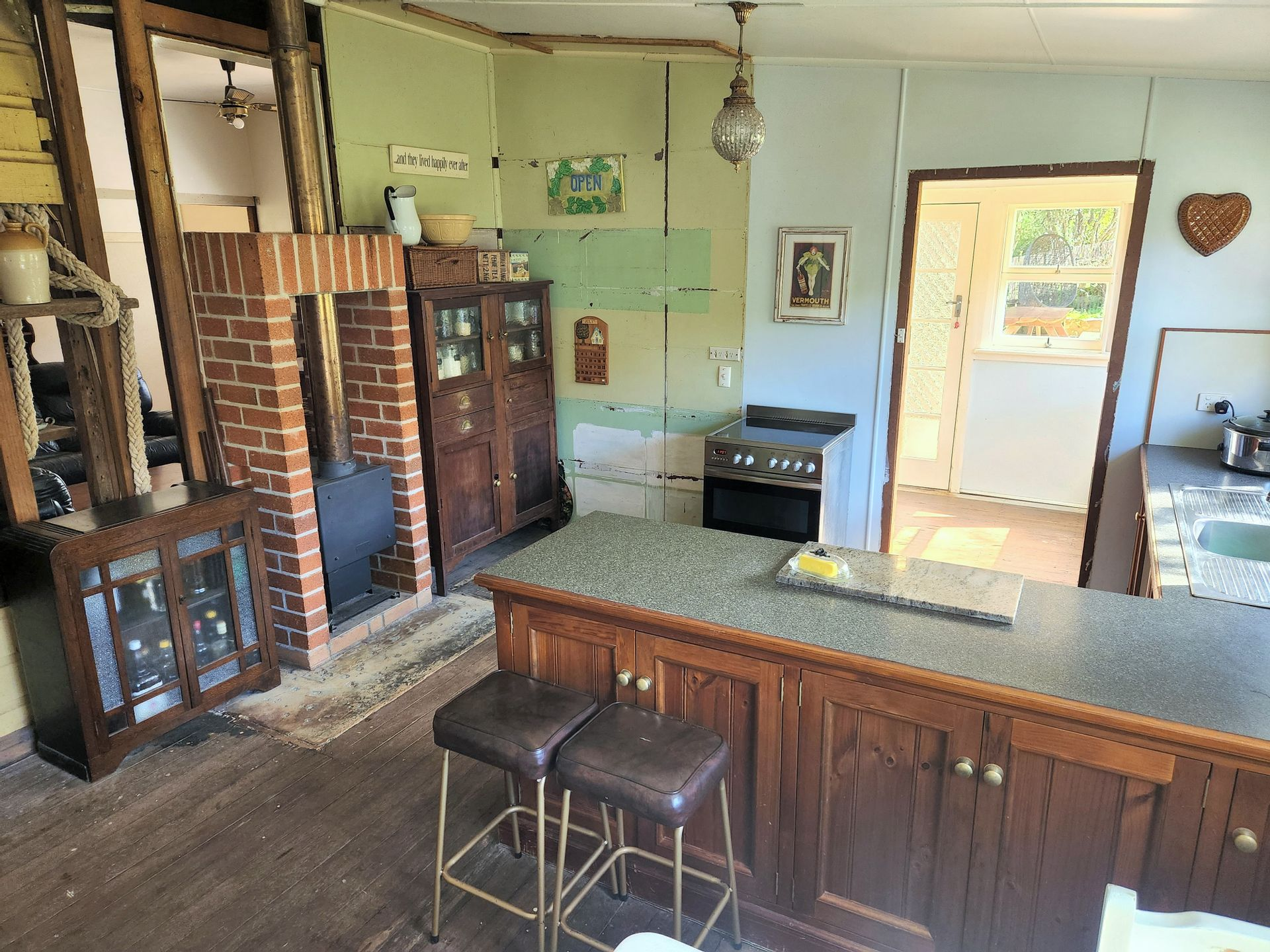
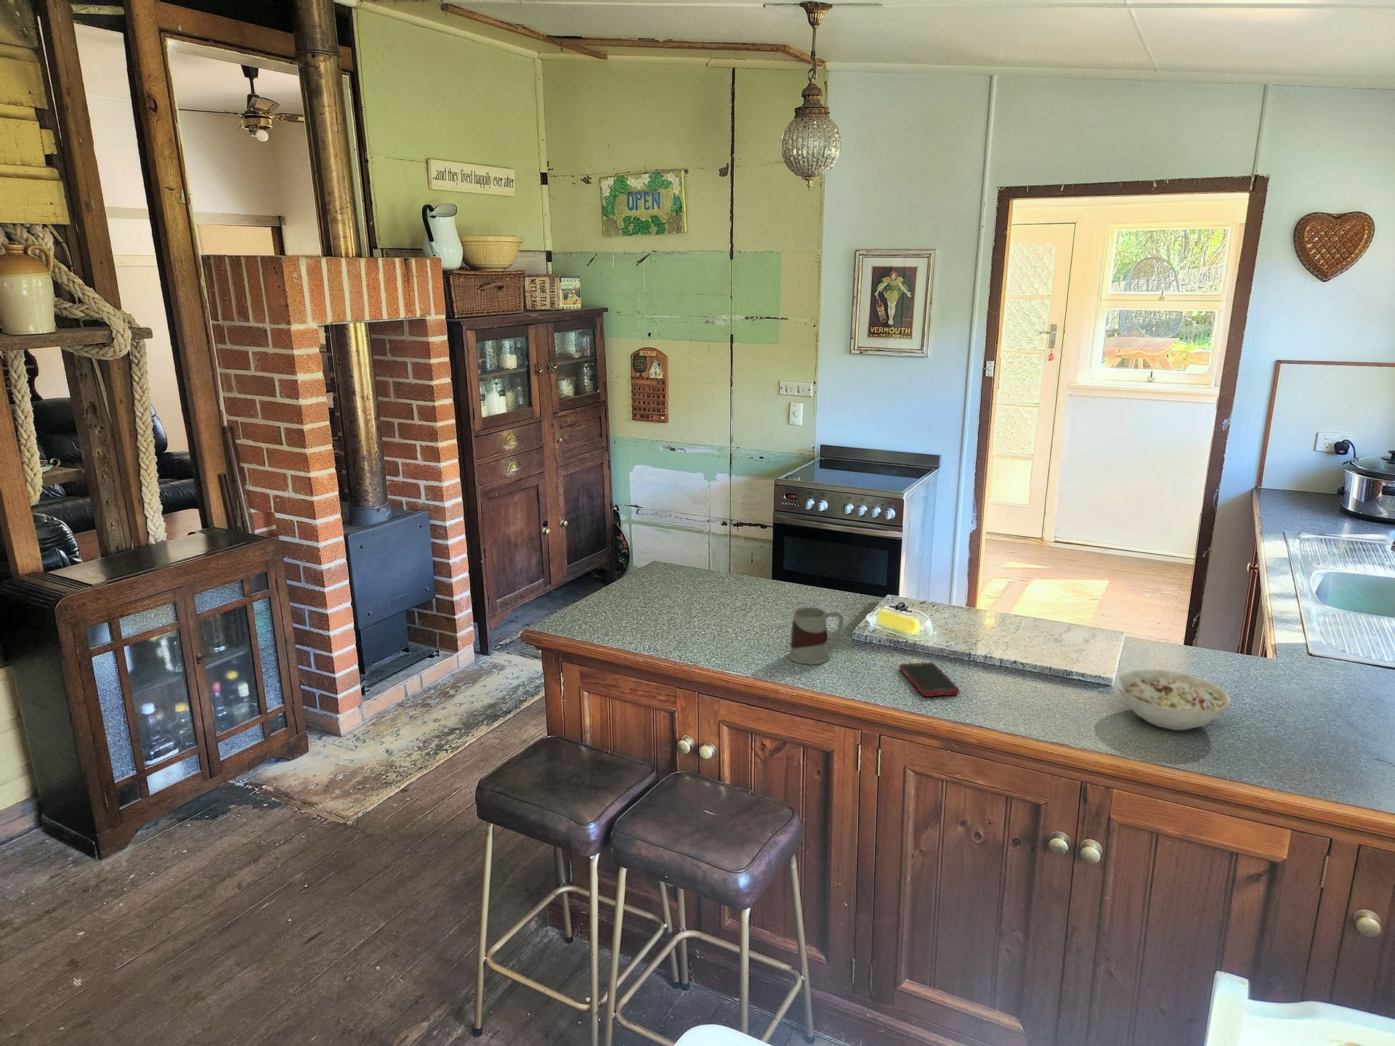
+ cell phone [899,661,960,698]
+ mug [788,607,845,666]
+ bowl [1115,668,1231,731]
